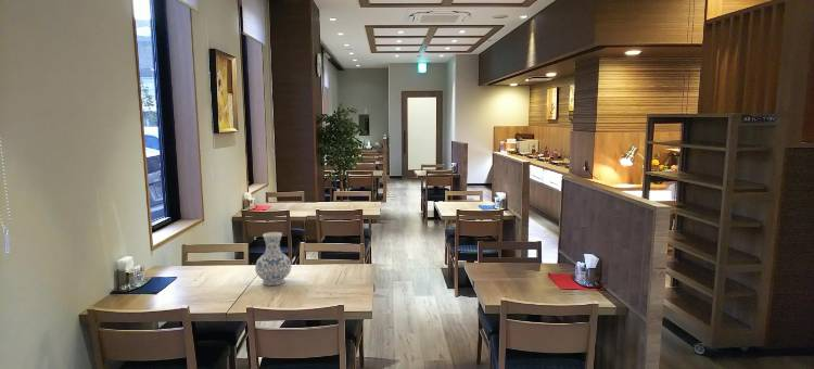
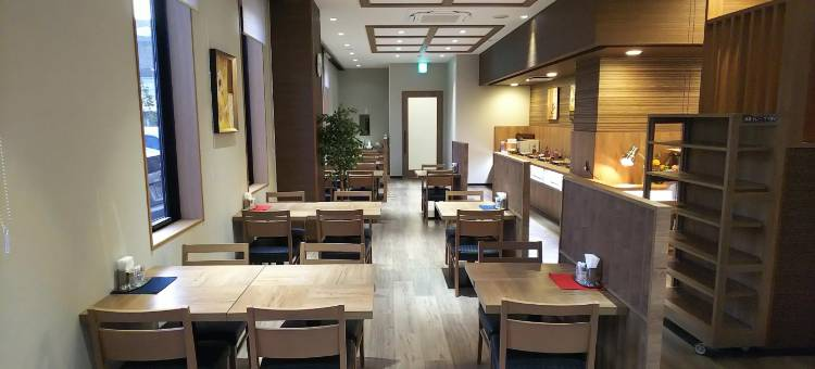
- vase [254,231,292,287]
